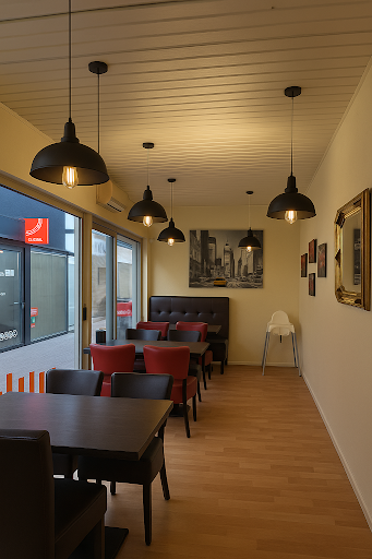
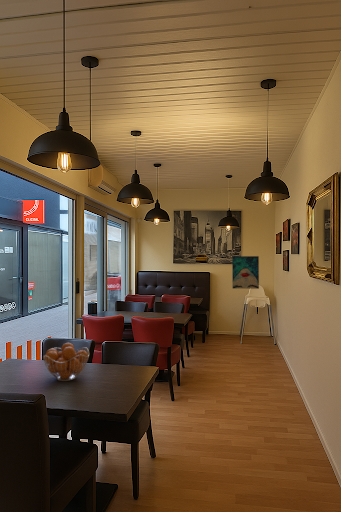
+ fruit basket [42,342,90,382]
+ wall art [231,255,260,290]
